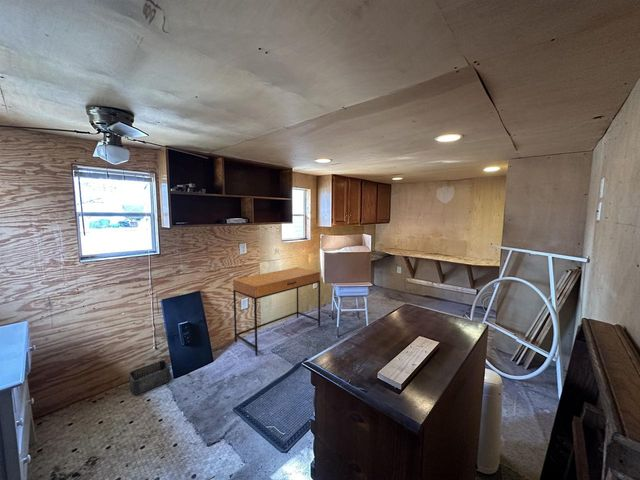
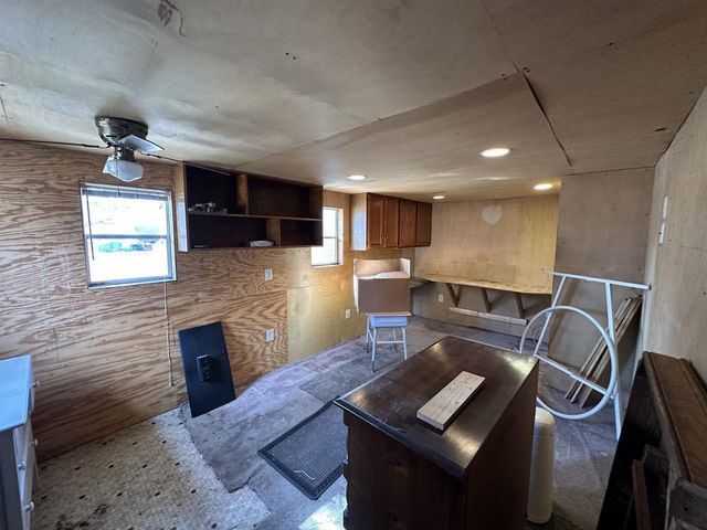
- desk [232,266,321,357]
- storage bin [128,359,172,396]
